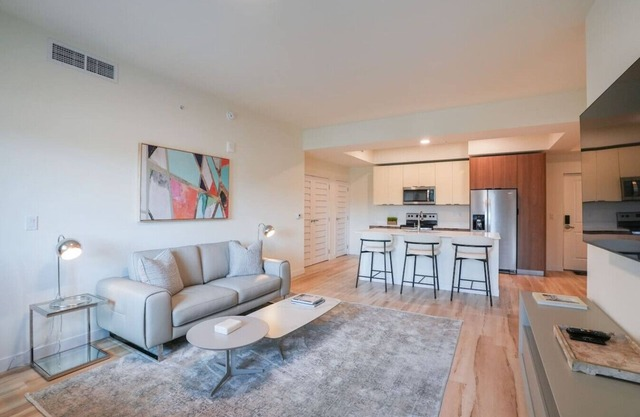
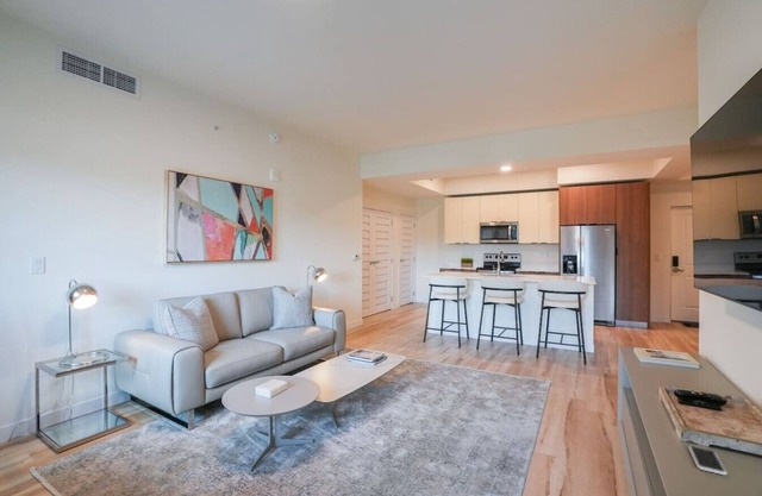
+ smartphone [687,445,727,476]
